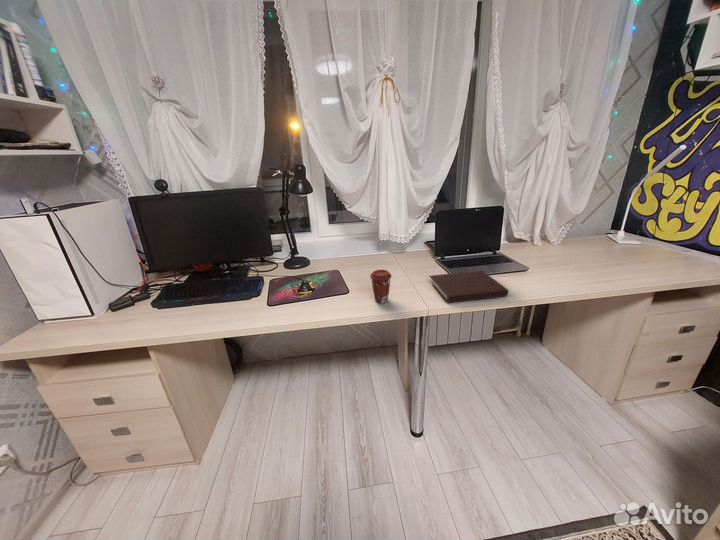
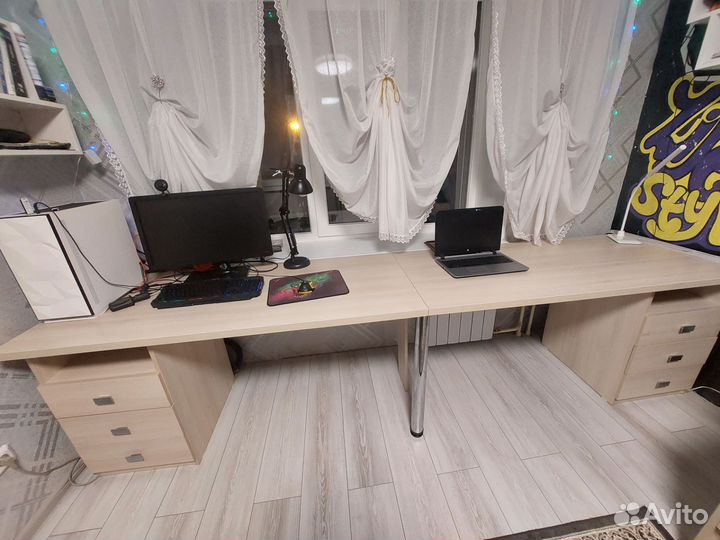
- notebook [428,269,509,304]
- coffee cup [369,269,392,304]
